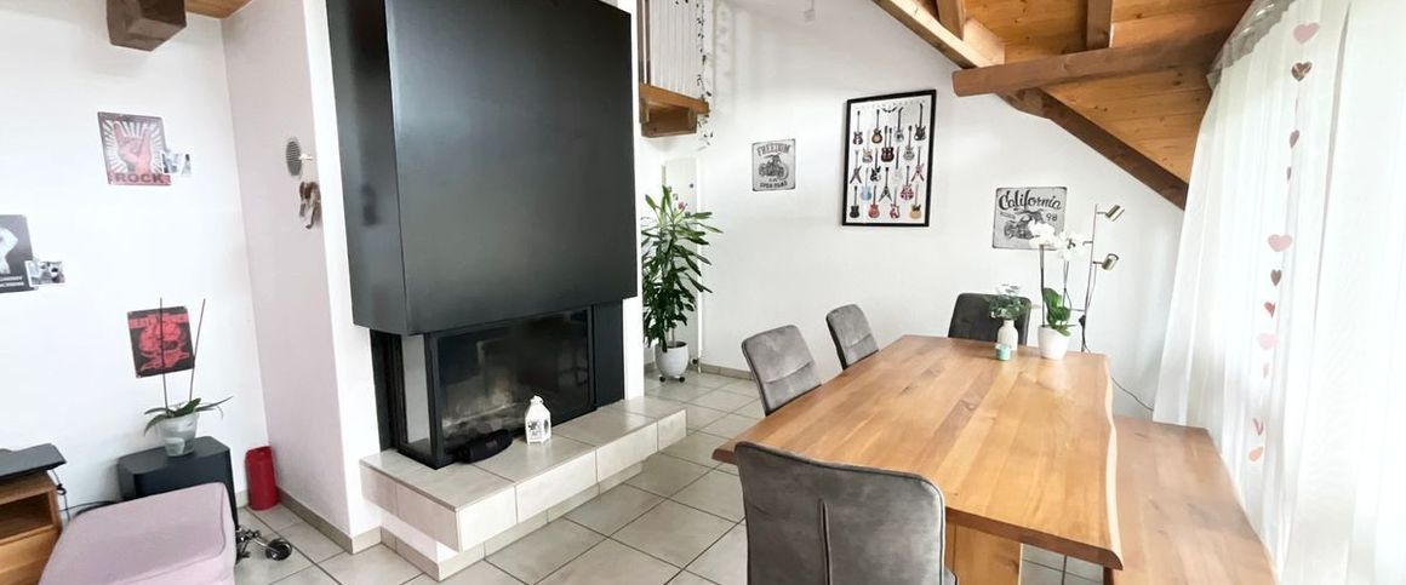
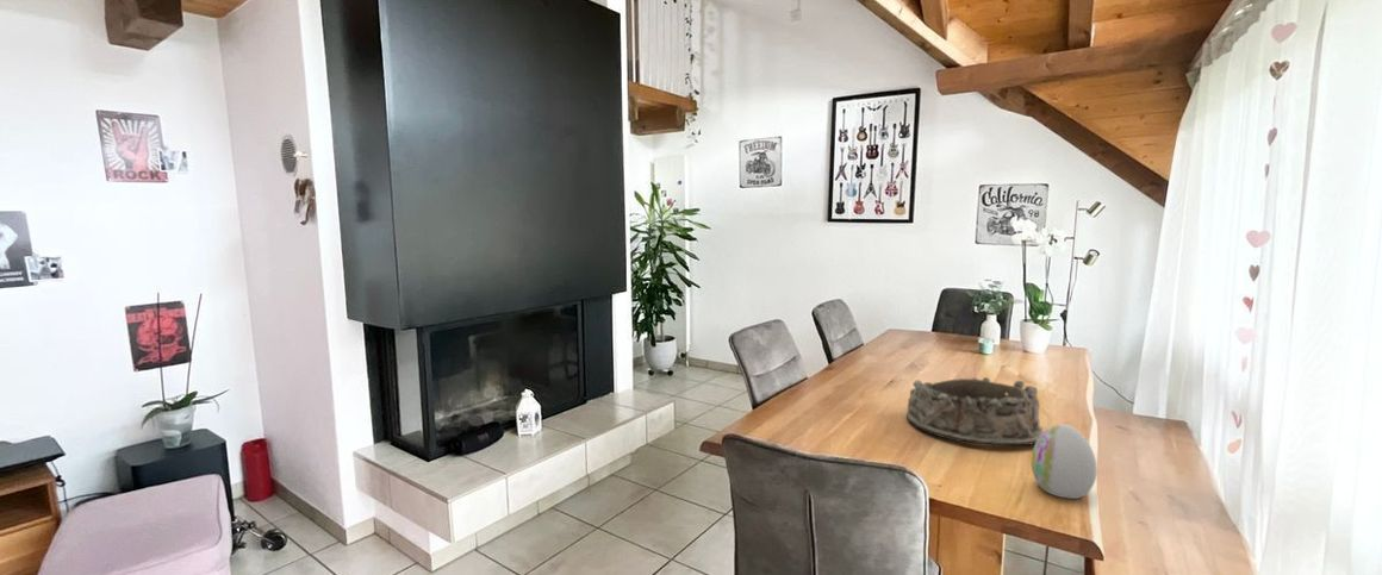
+ decorative egg [1031,424,1098,500]
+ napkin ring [905,376,1045,446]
